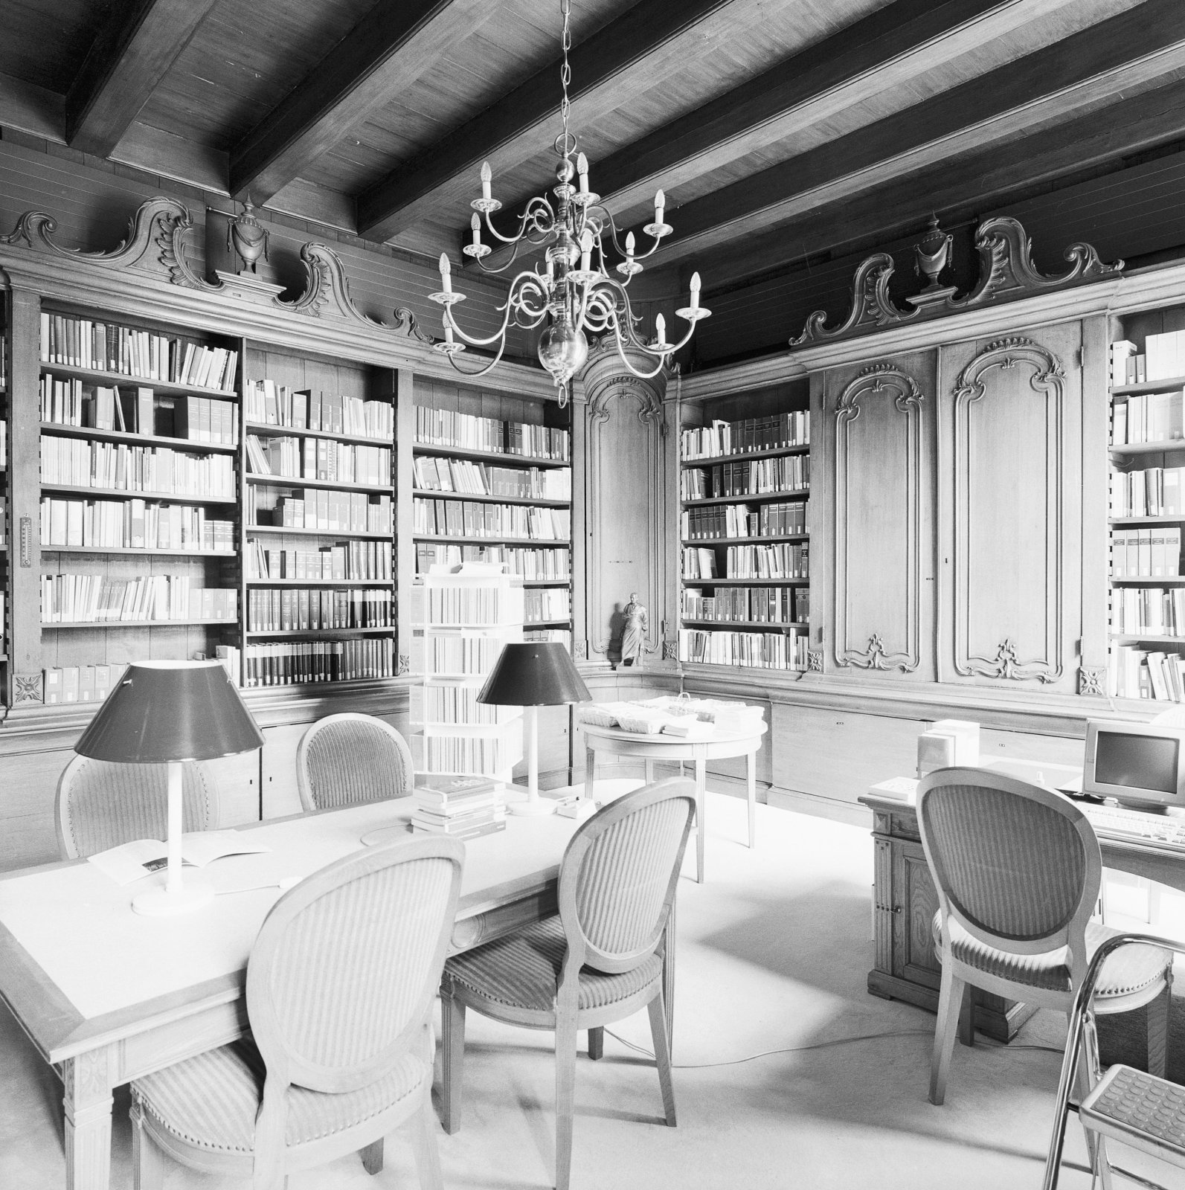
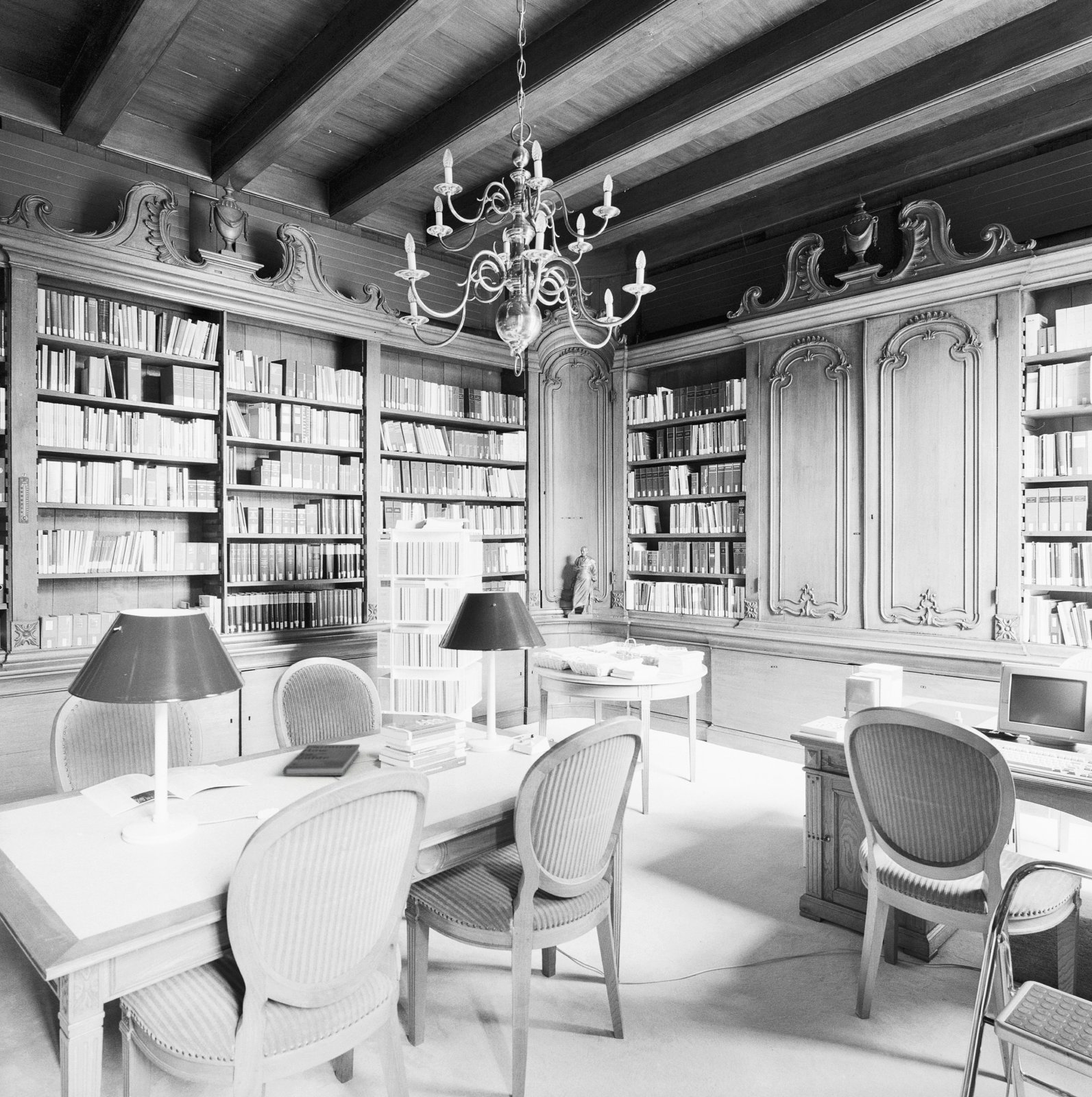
+ book [282,743,361,777]
